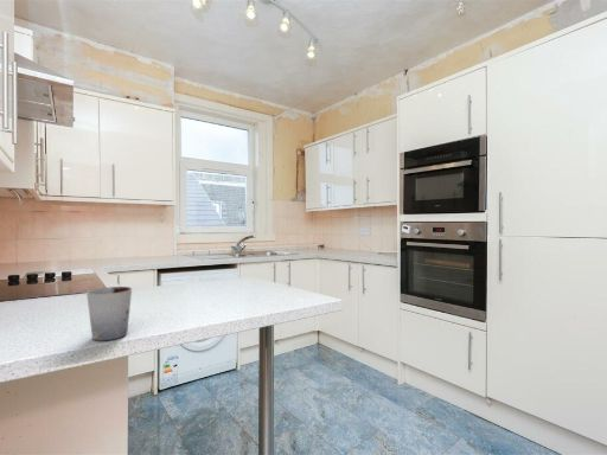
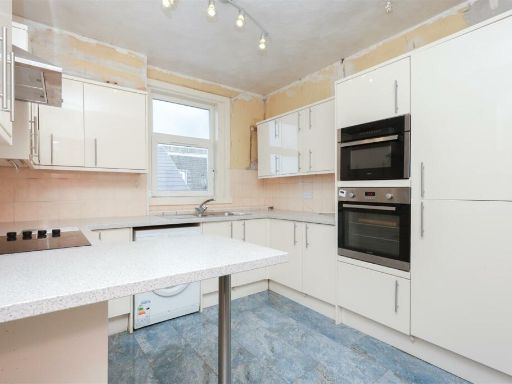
- cup [85,286,133,341]
